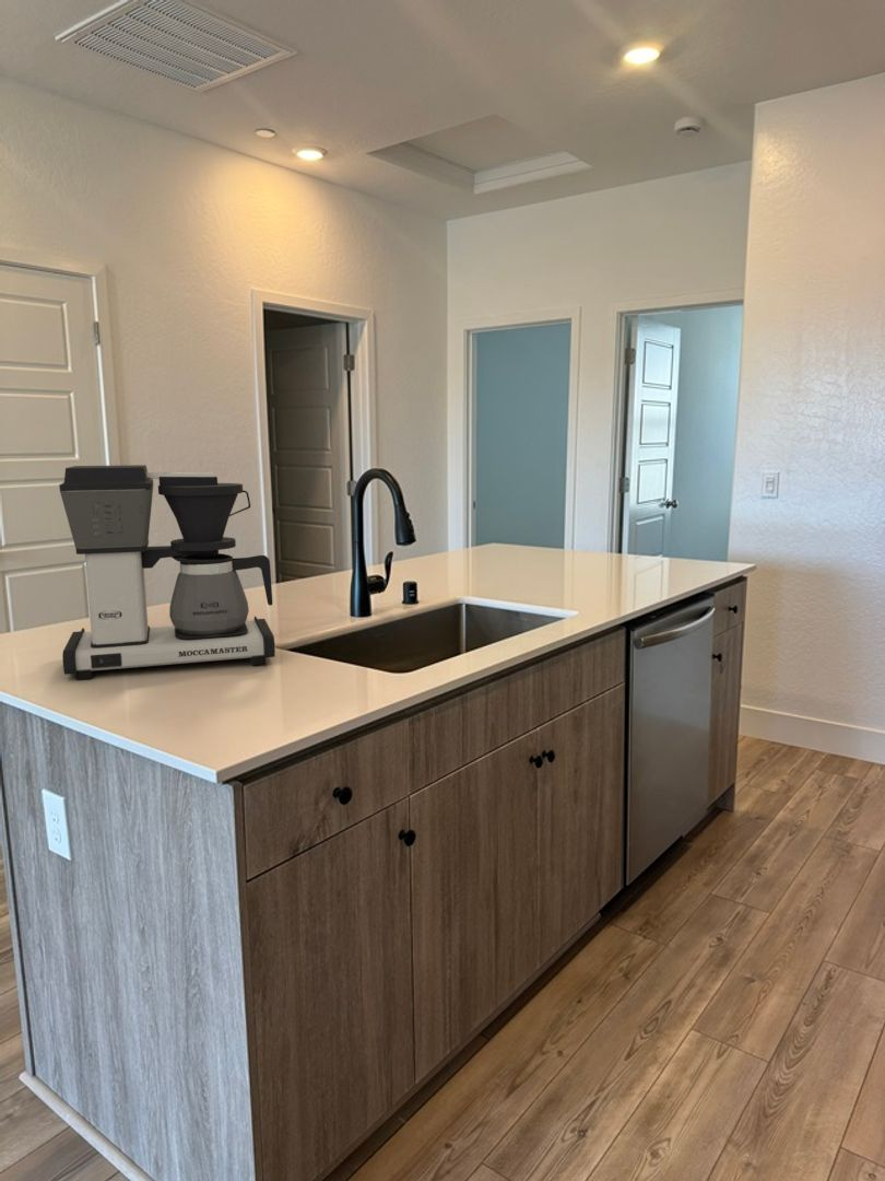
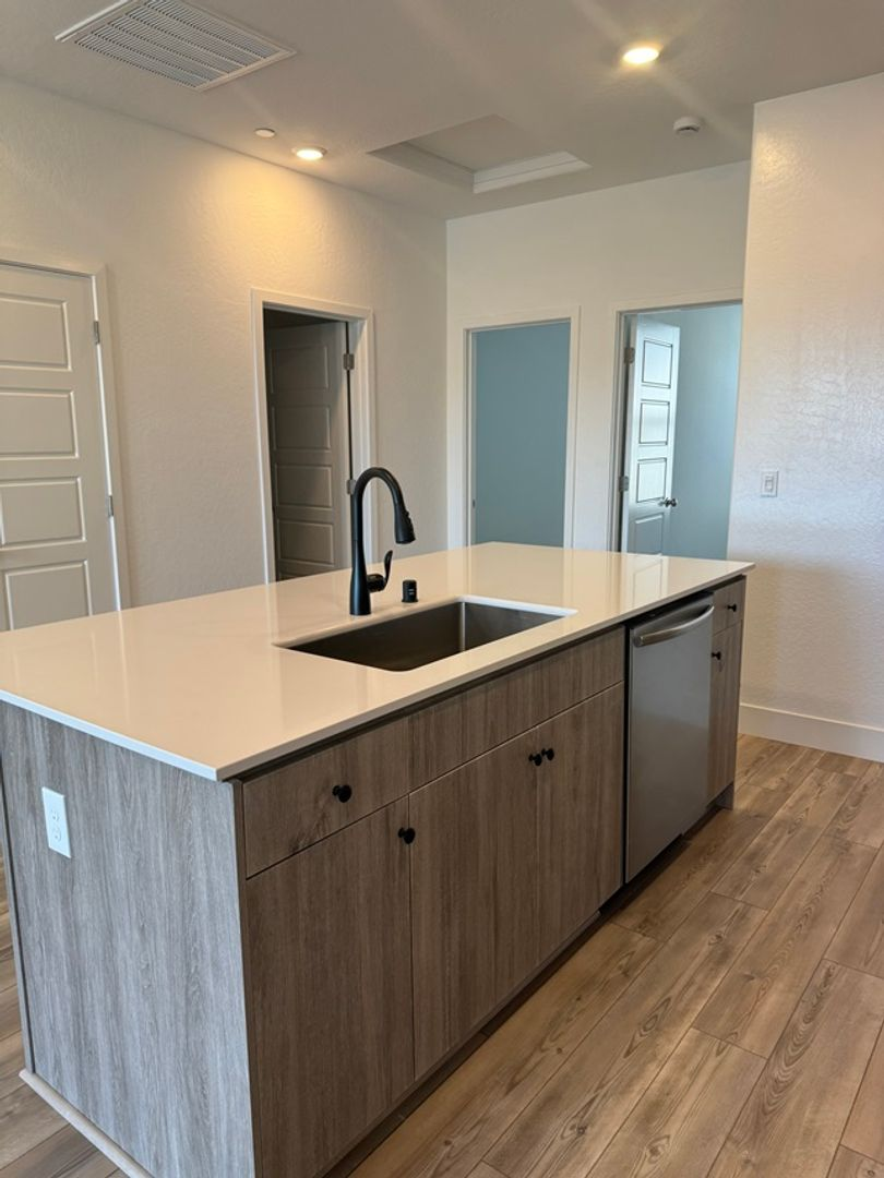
- coffee maker [58,464,276,681]
